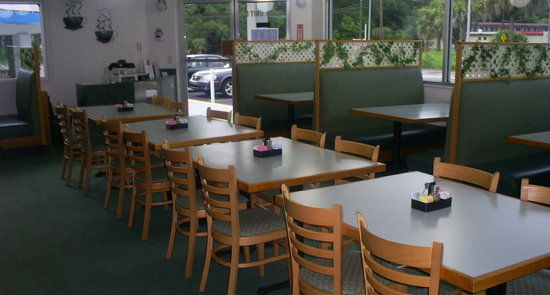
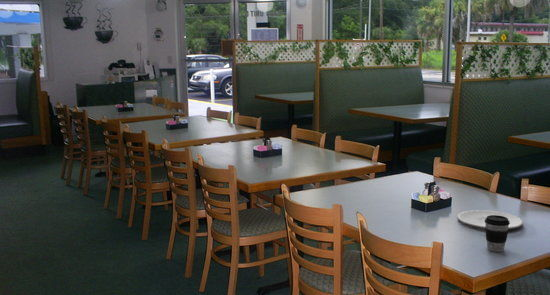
+ coffee cup [484,215,510,253]
+ plate [457,209,524,230]
